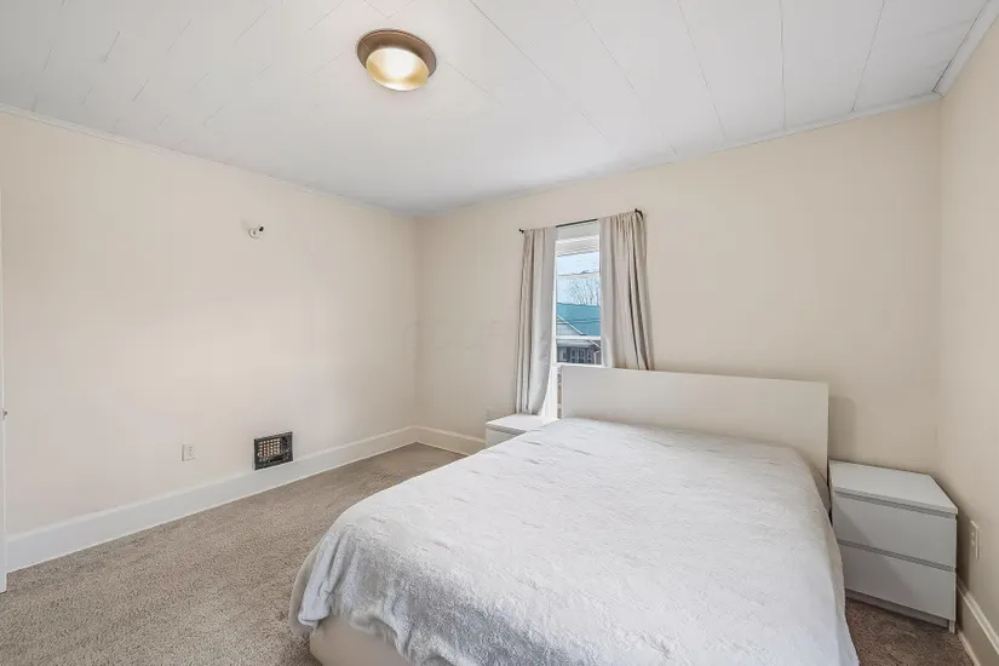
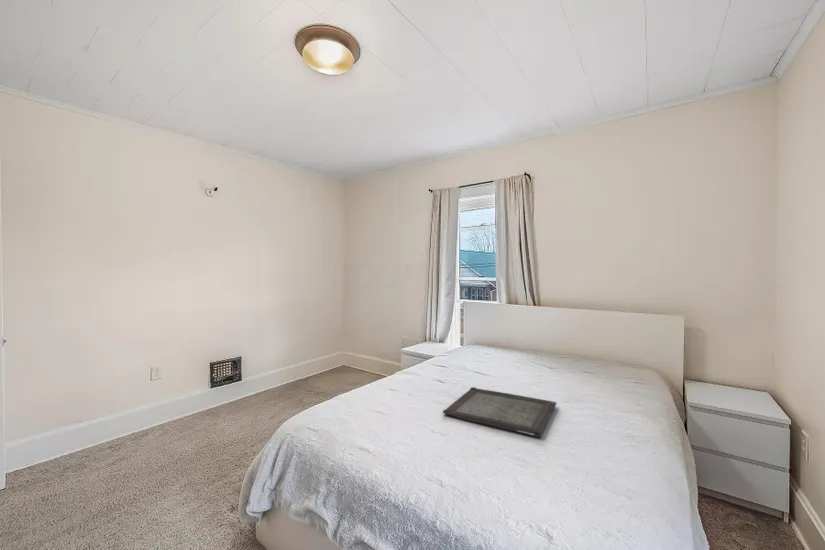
+ serving tray [442,386,557,439]
